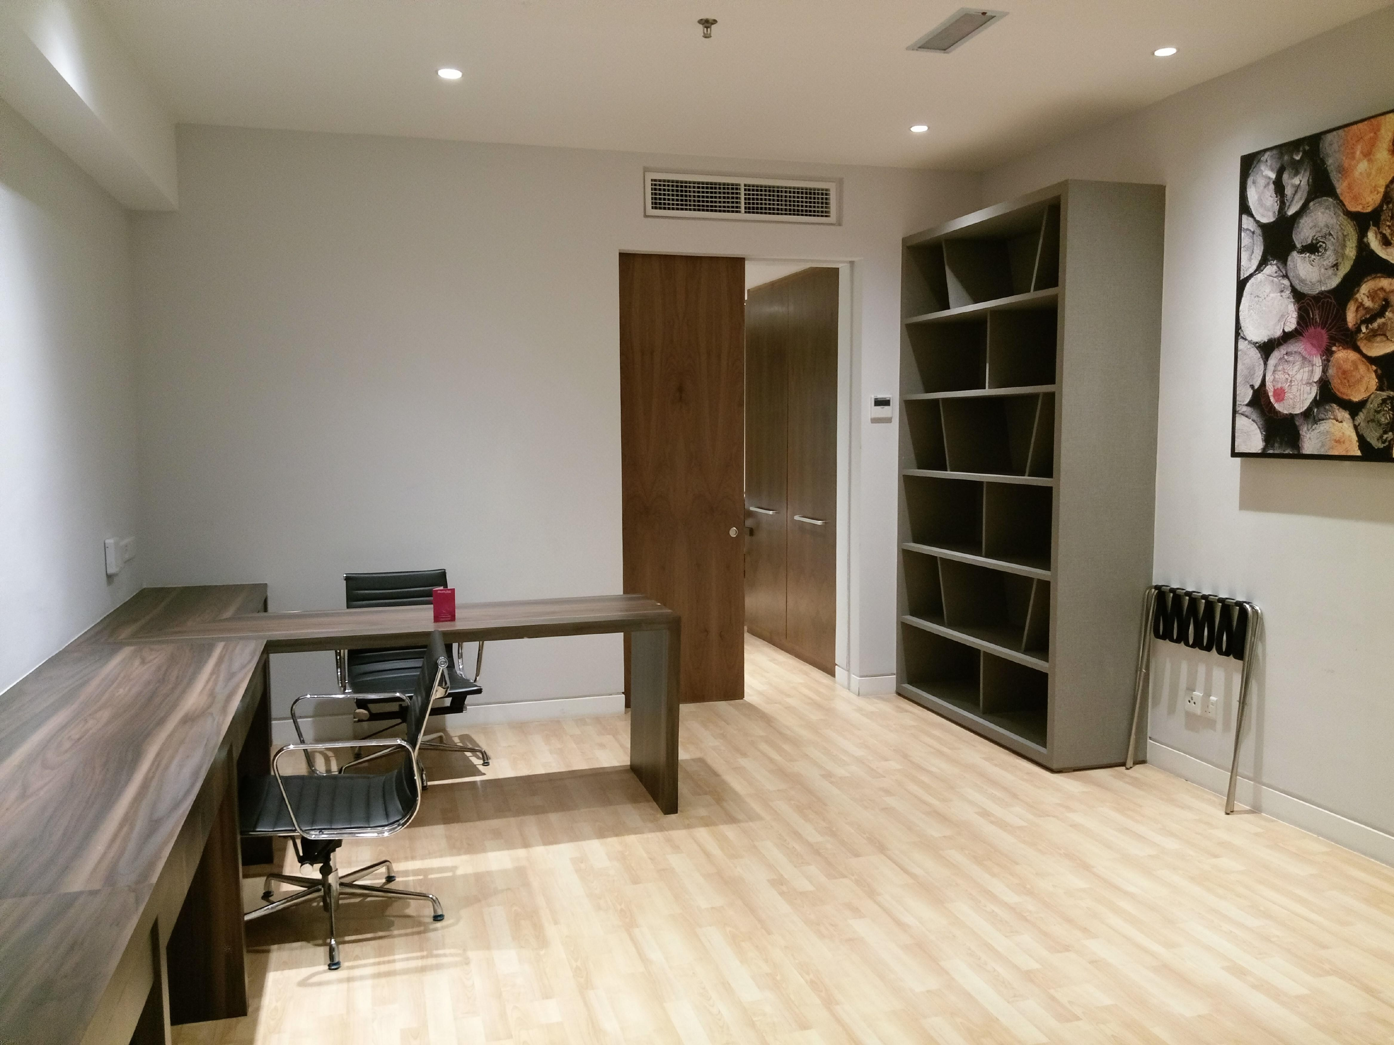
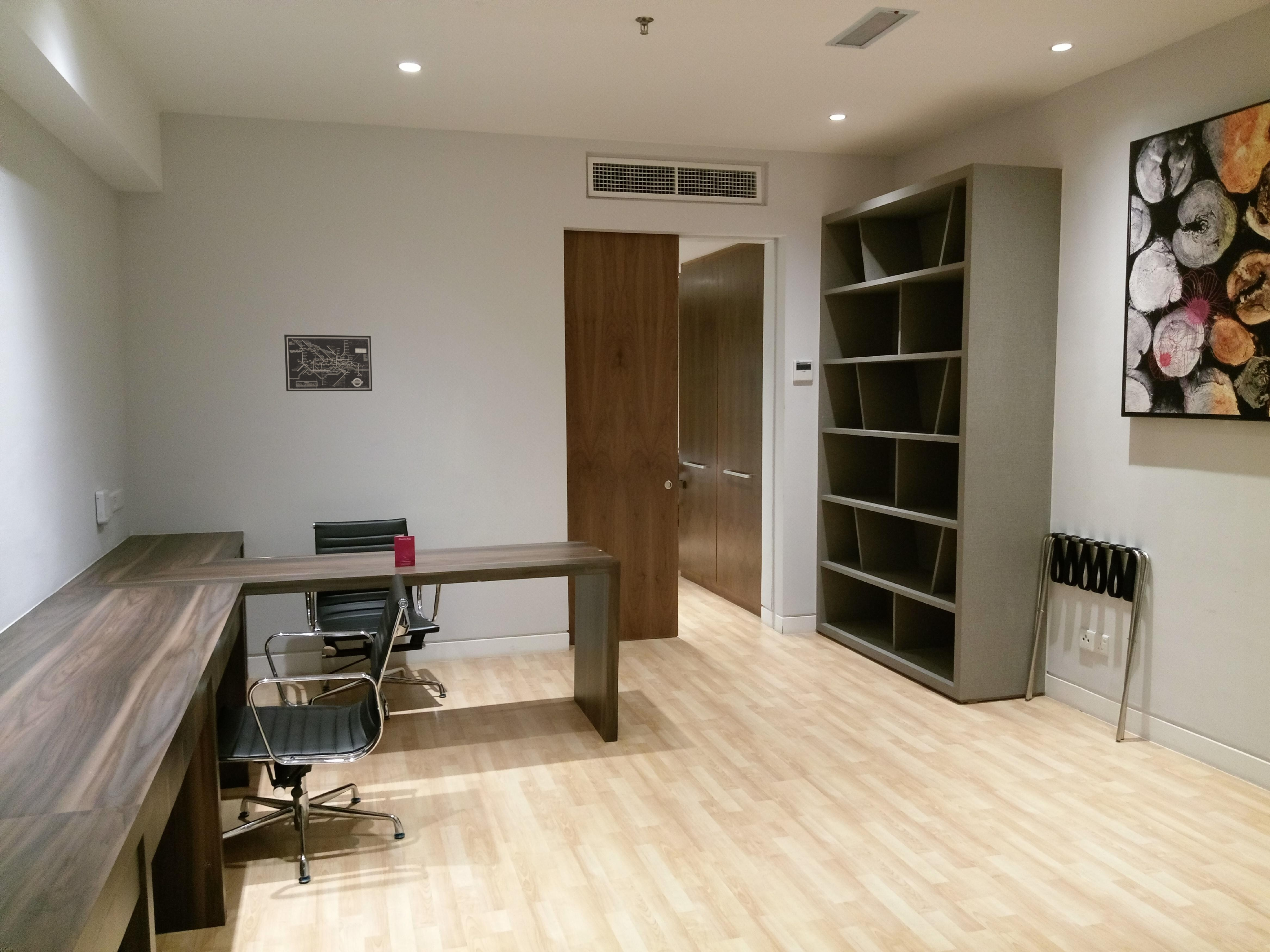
+ wall art [284,334,373,391]
